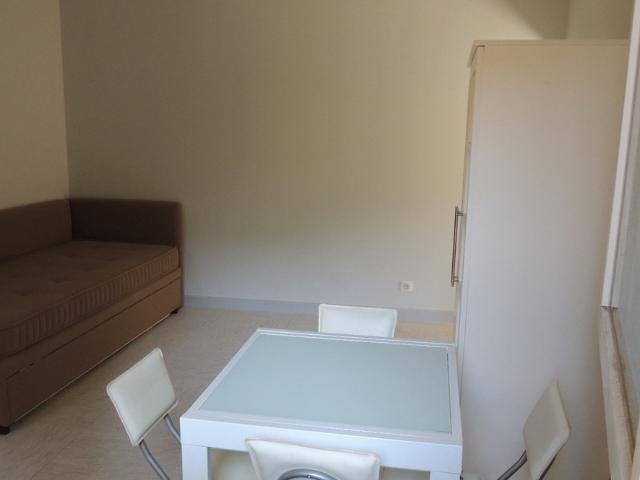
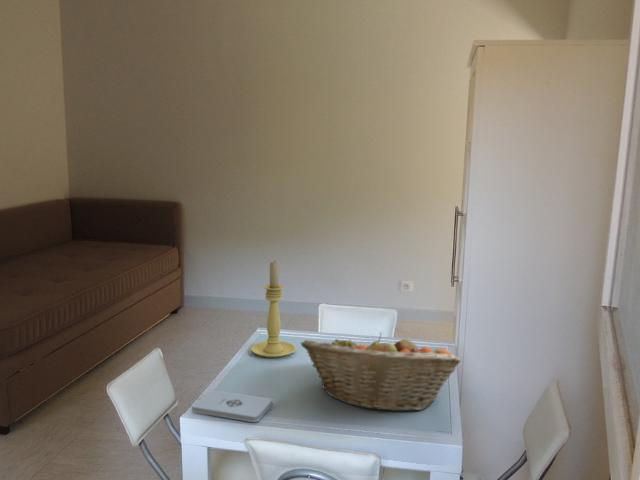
+ fruit basket [300,331,462,412]
+ notepad [191,389,274,423]
+ candle holder [250,260,297,359]
